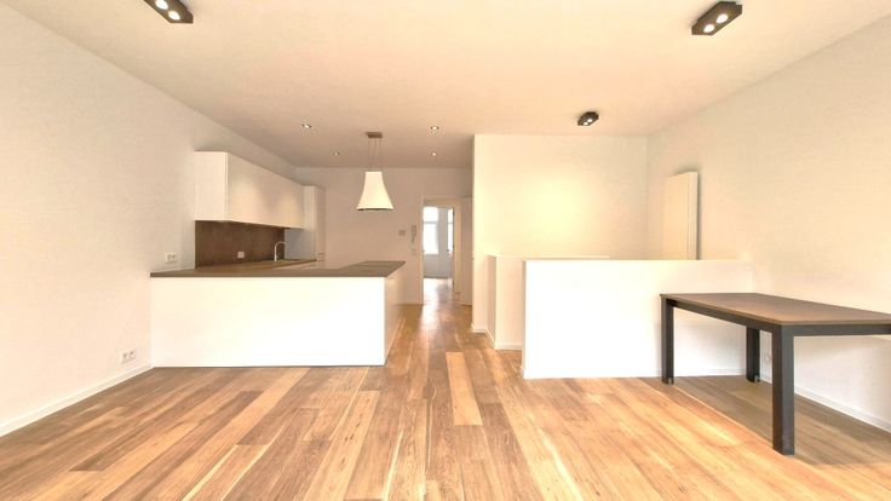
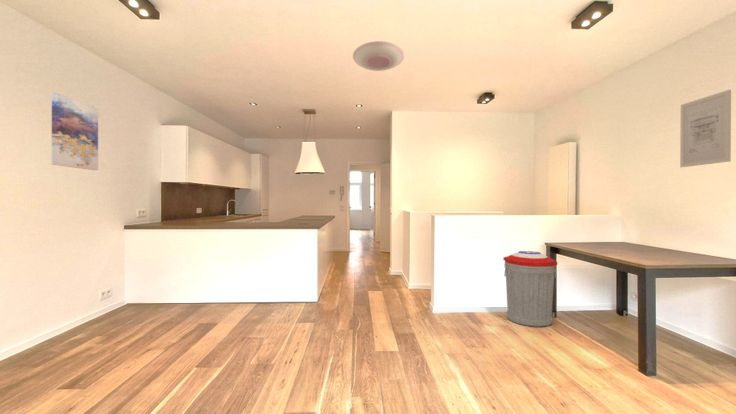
+ ceiling light [352,40,405,72]
+ wall art [51,92,99,171]
+ trash can [502,250,559,328]
+ wall art [679,89,732,168]
